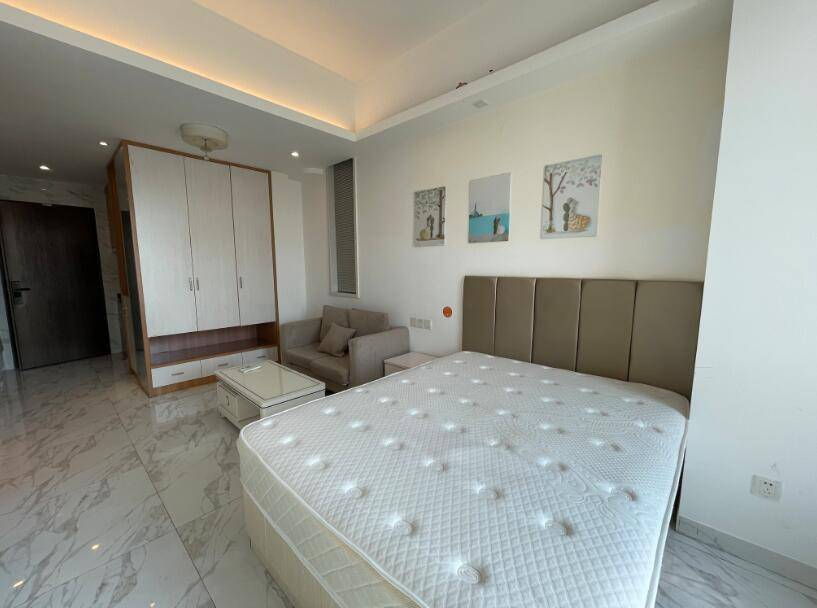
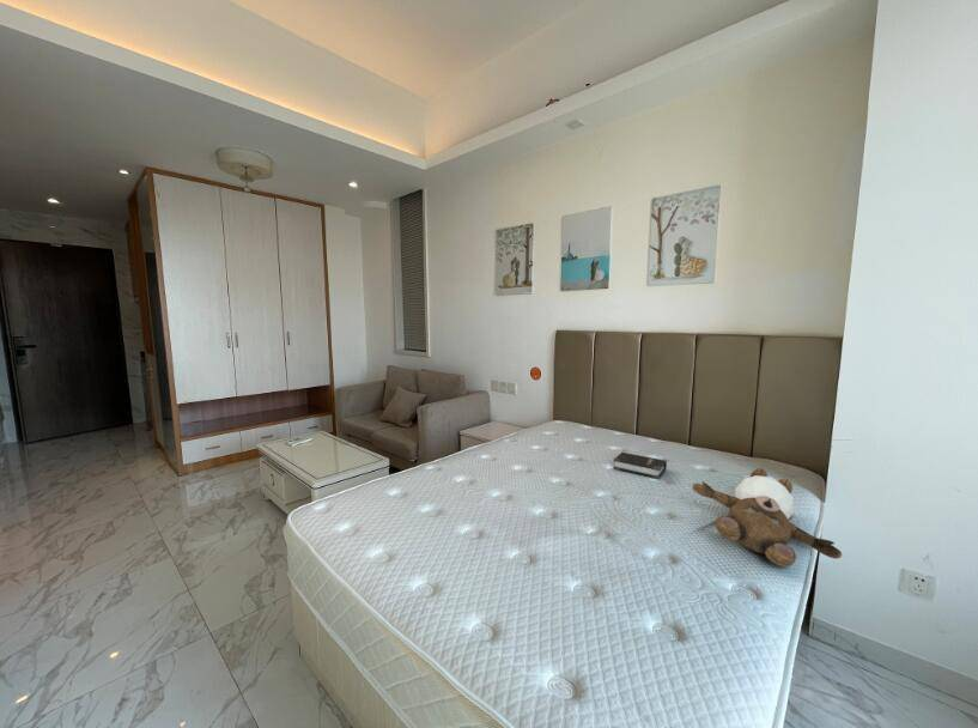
+ teddy bear [691,467,843,568]
+ hardback book [612,451,668,480]
